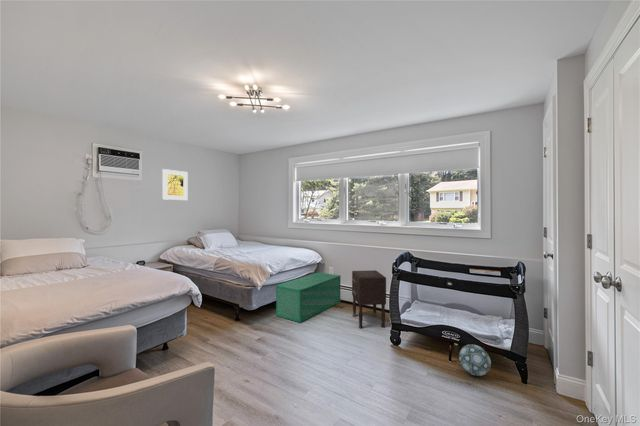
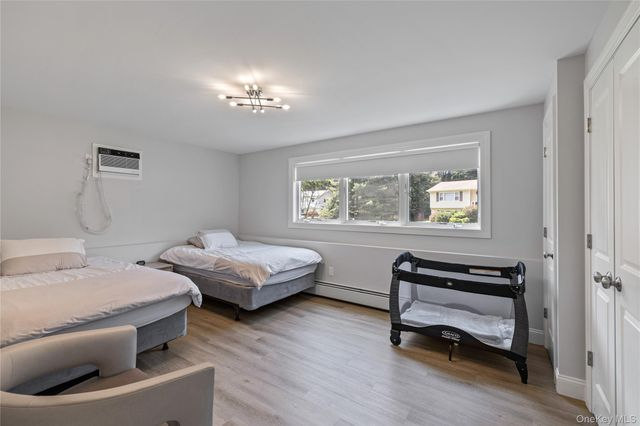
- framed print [161,168,189,201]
- ball [458,343,492,377]
- storage bin [275,271,341,324]
- nightstand [351,269,387,329]
